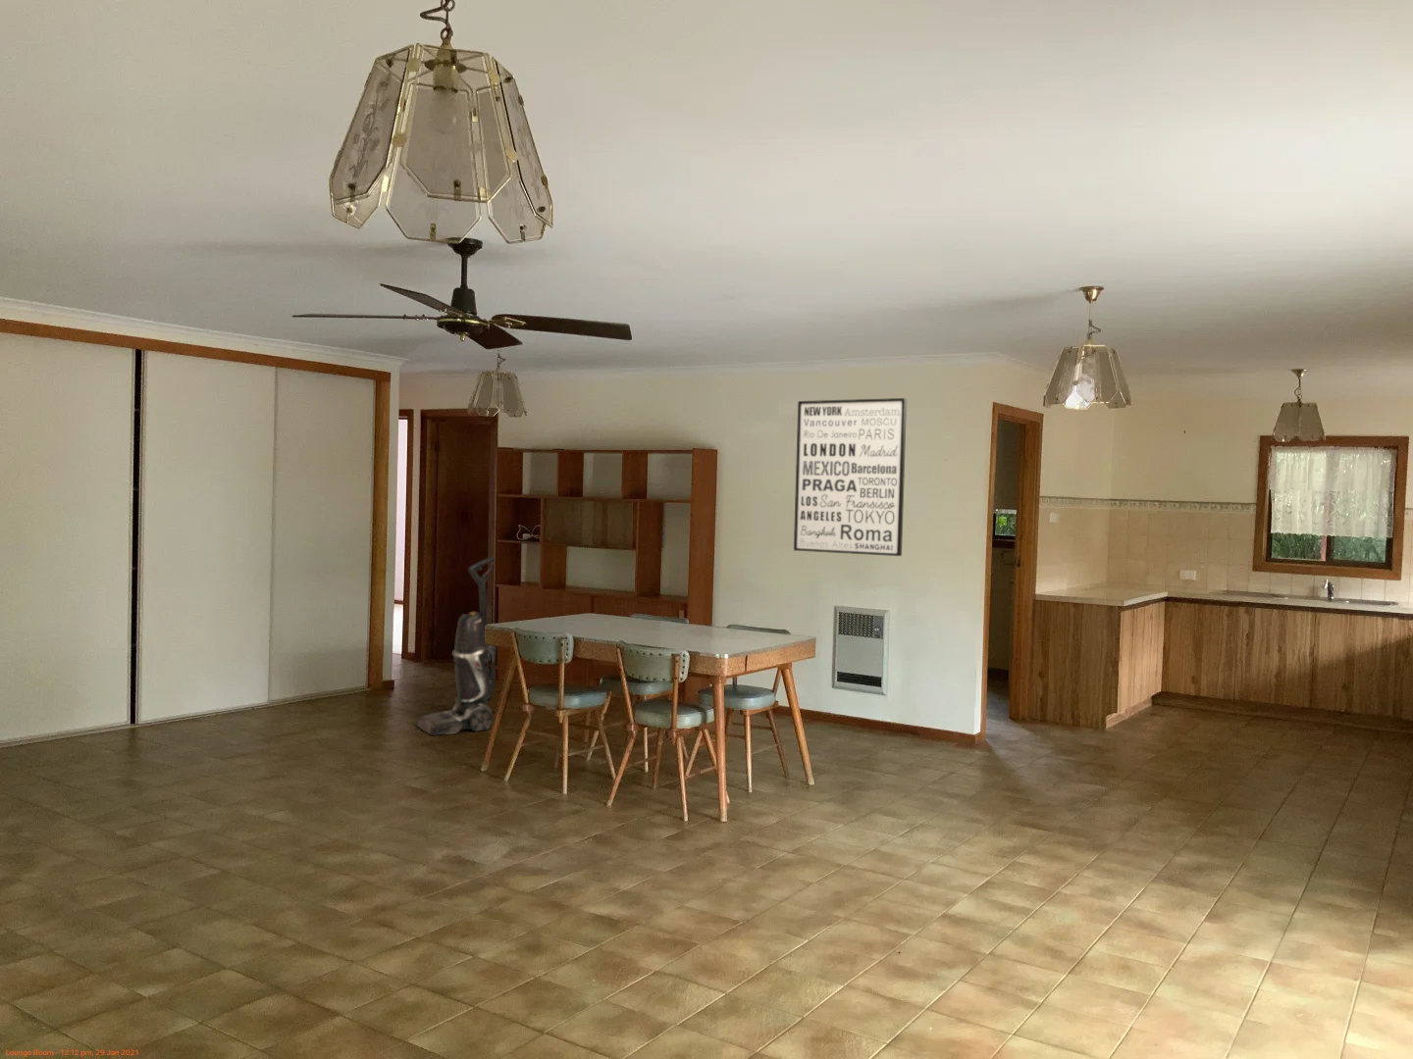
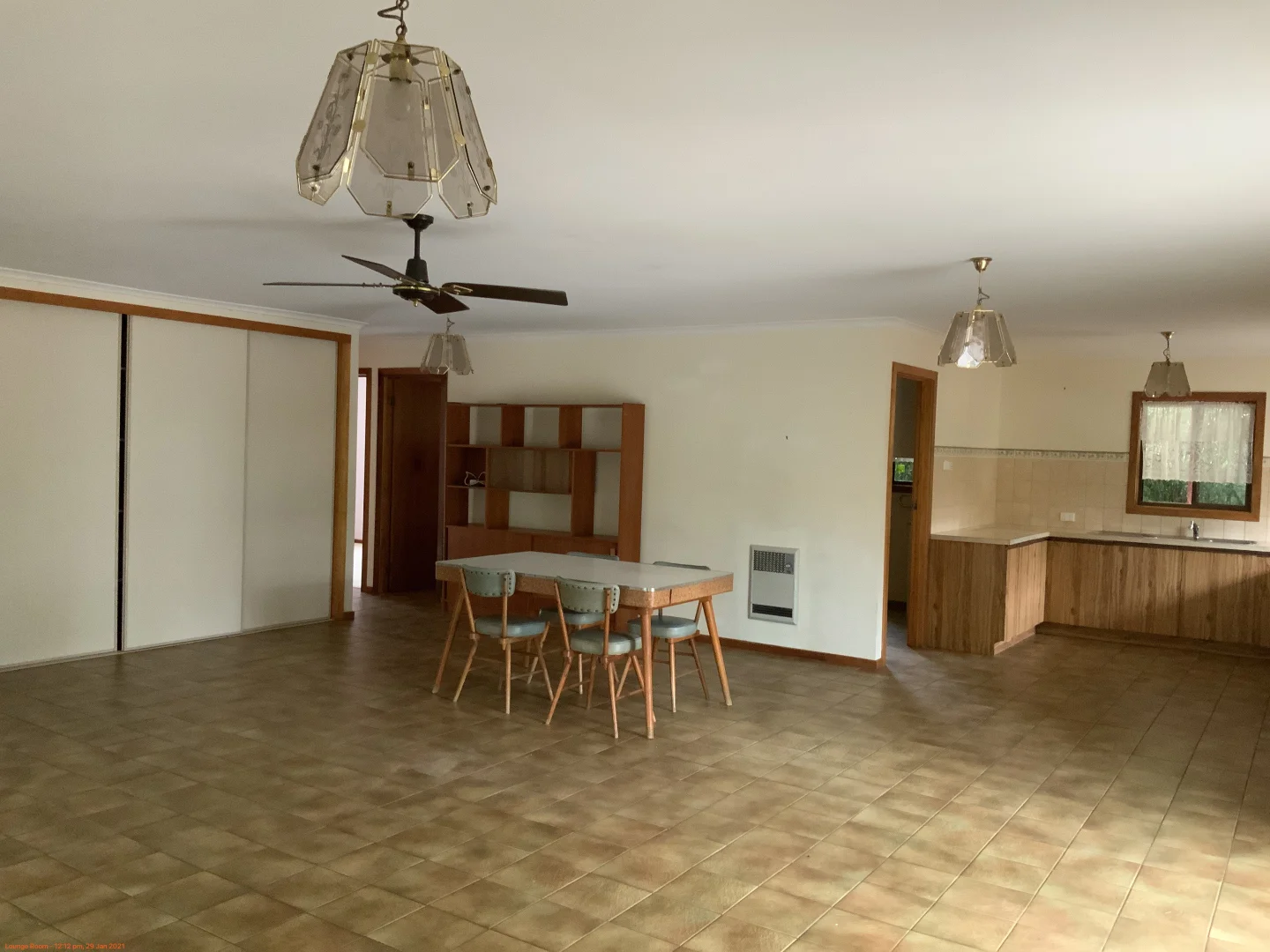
- vacuum cleaner [415,556,497,736]
- wall art [793,397,908,557]
